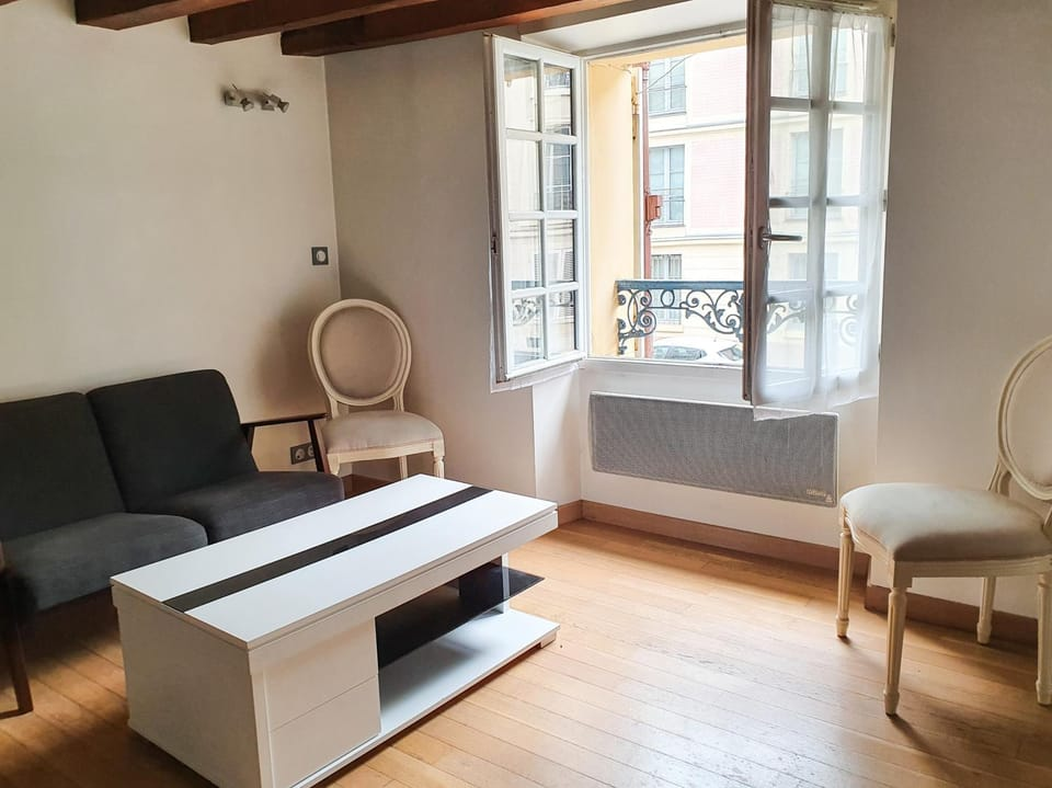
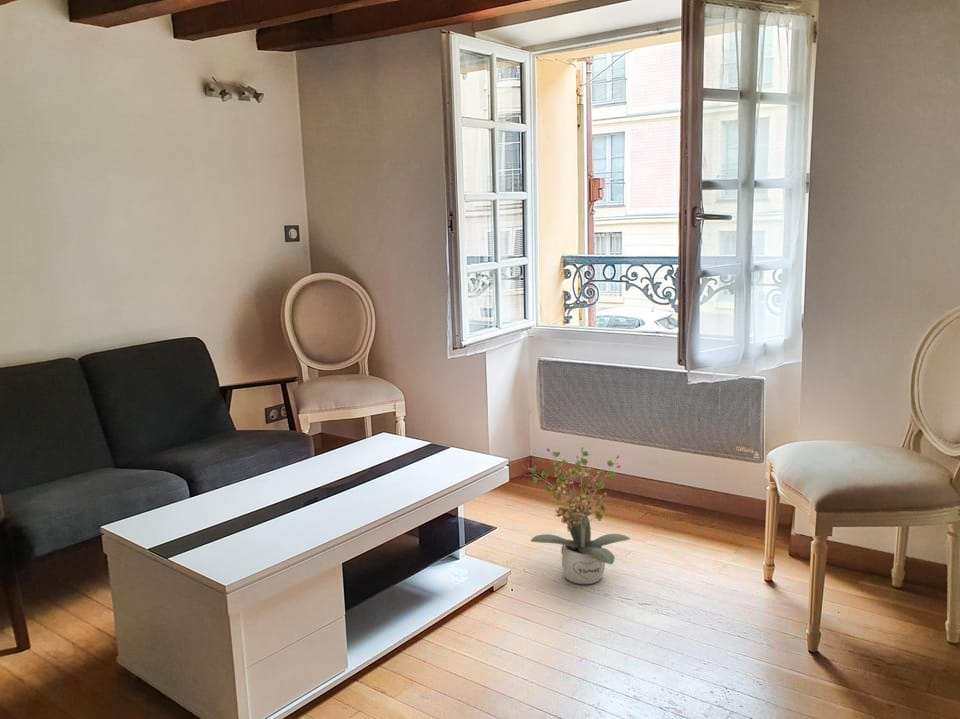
+ potted plant [520,446,632,585]
